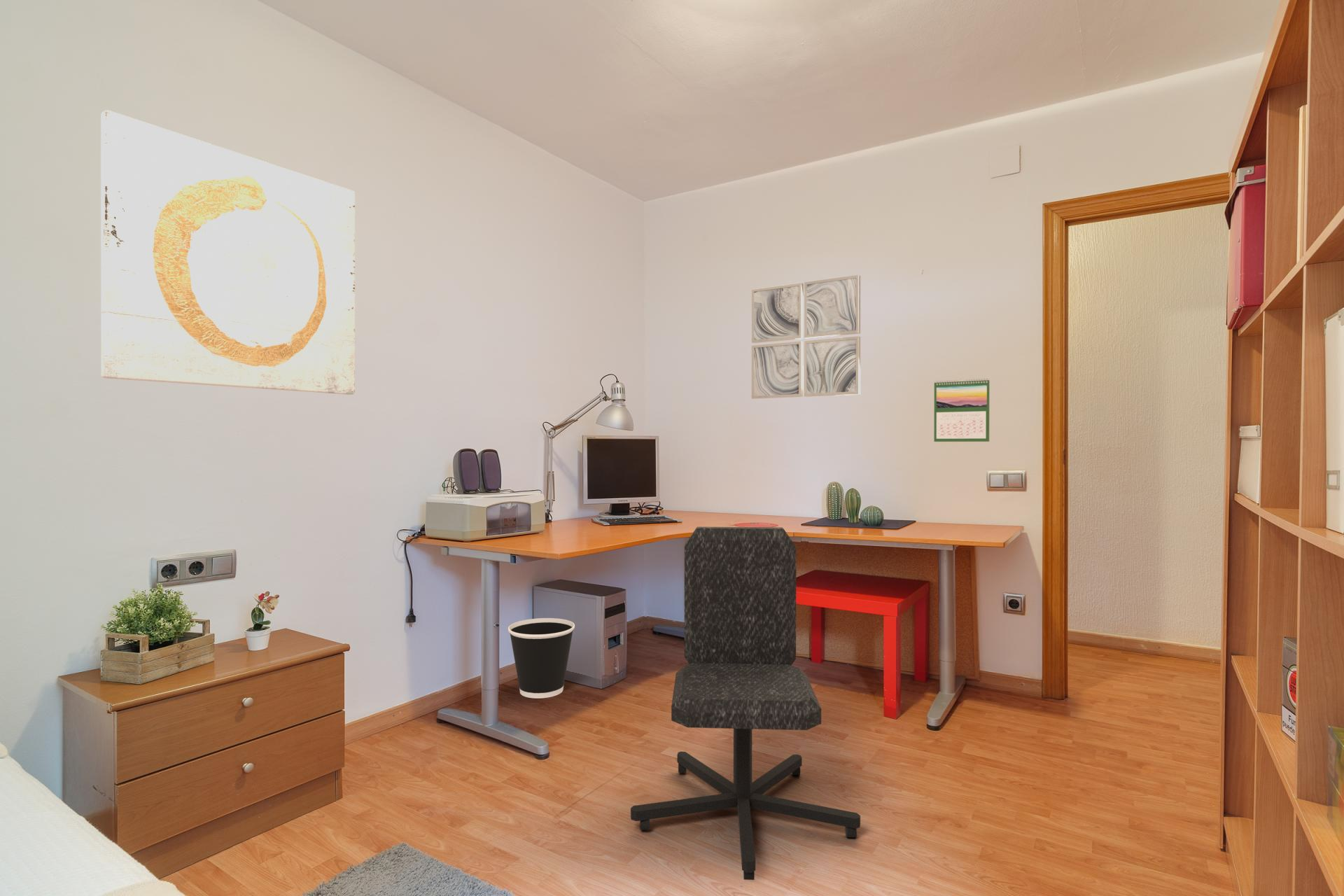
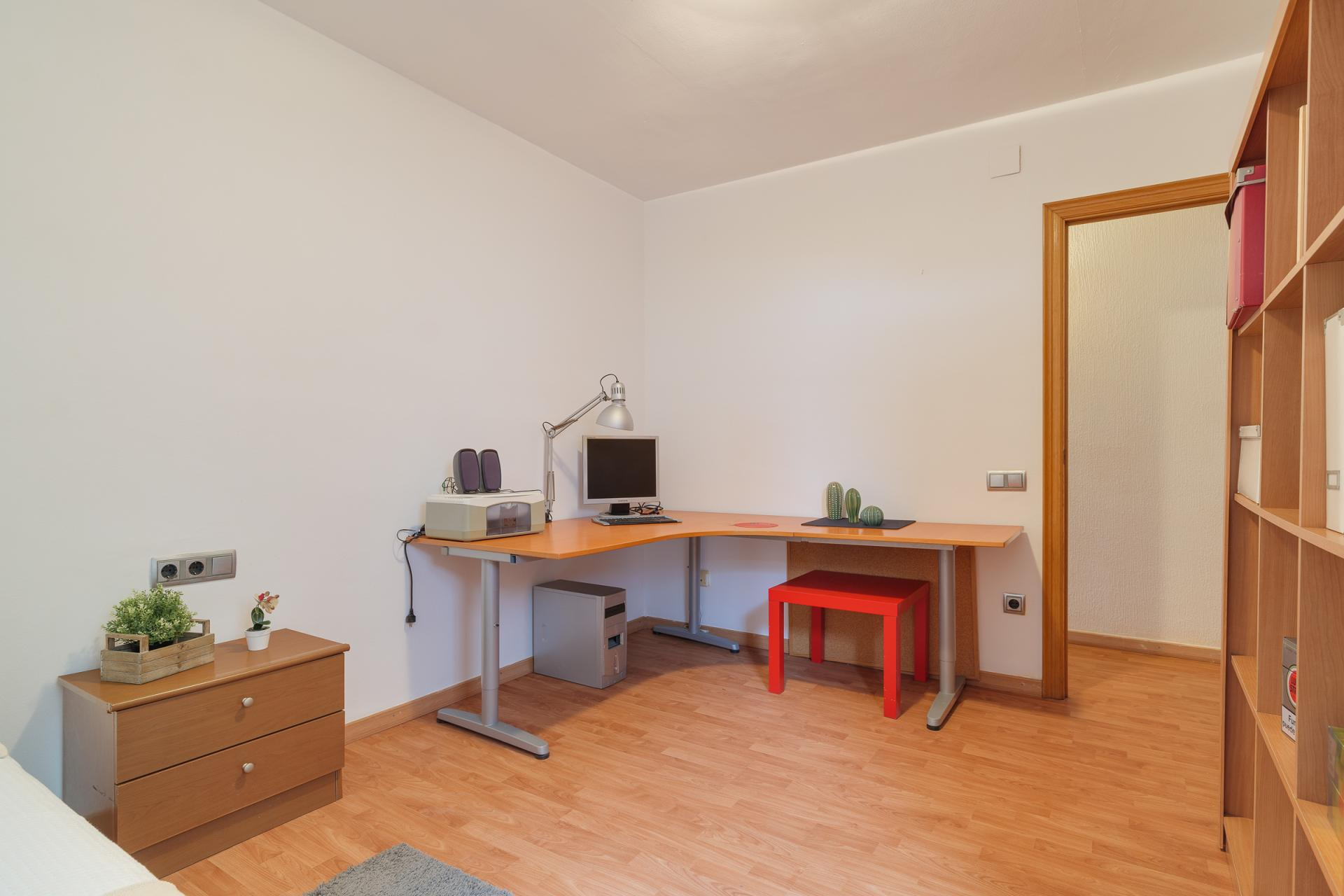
- calendar [933,377,991,442]
- wall art [100,109,356,395]
- chair [630,526,861,881]
- wall art [751,274,861,400]
- wastebasket [507,617,575,699]
